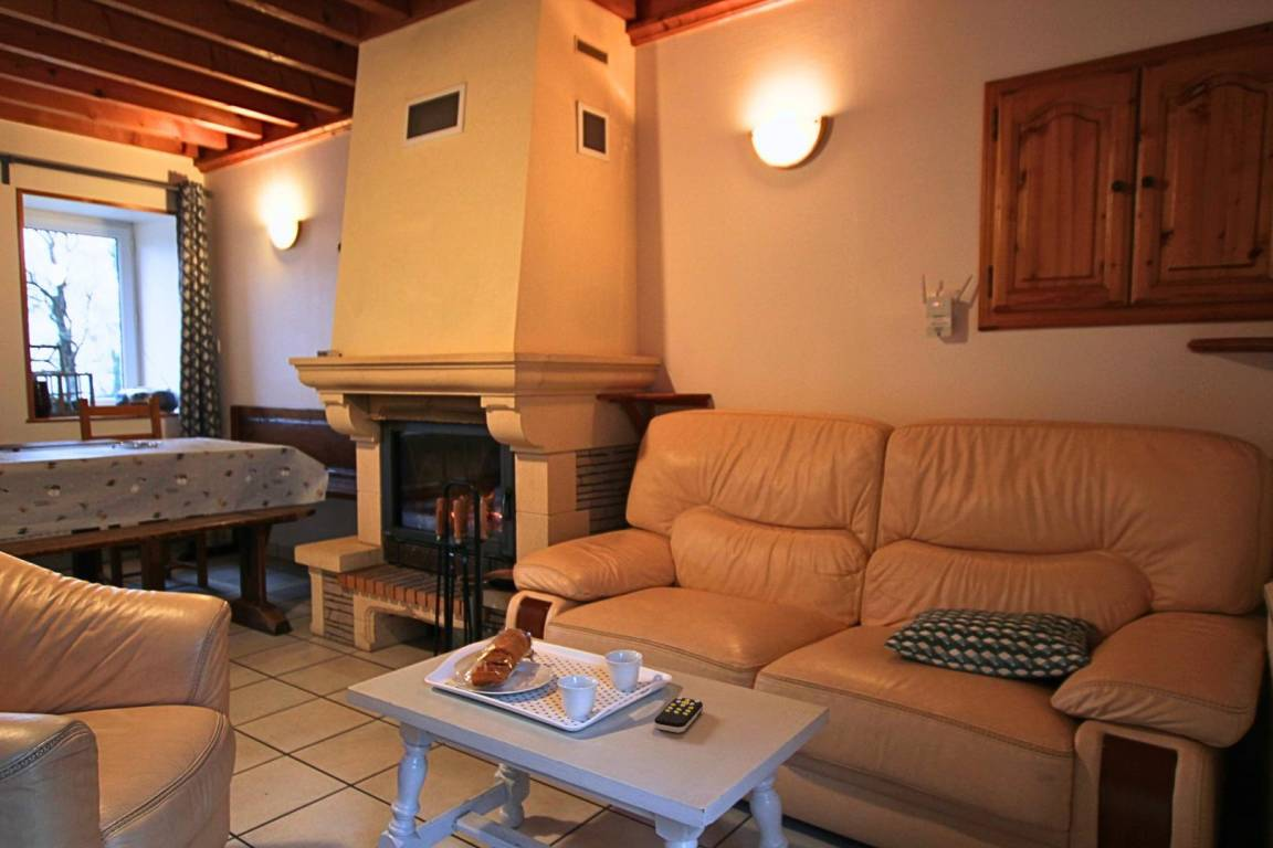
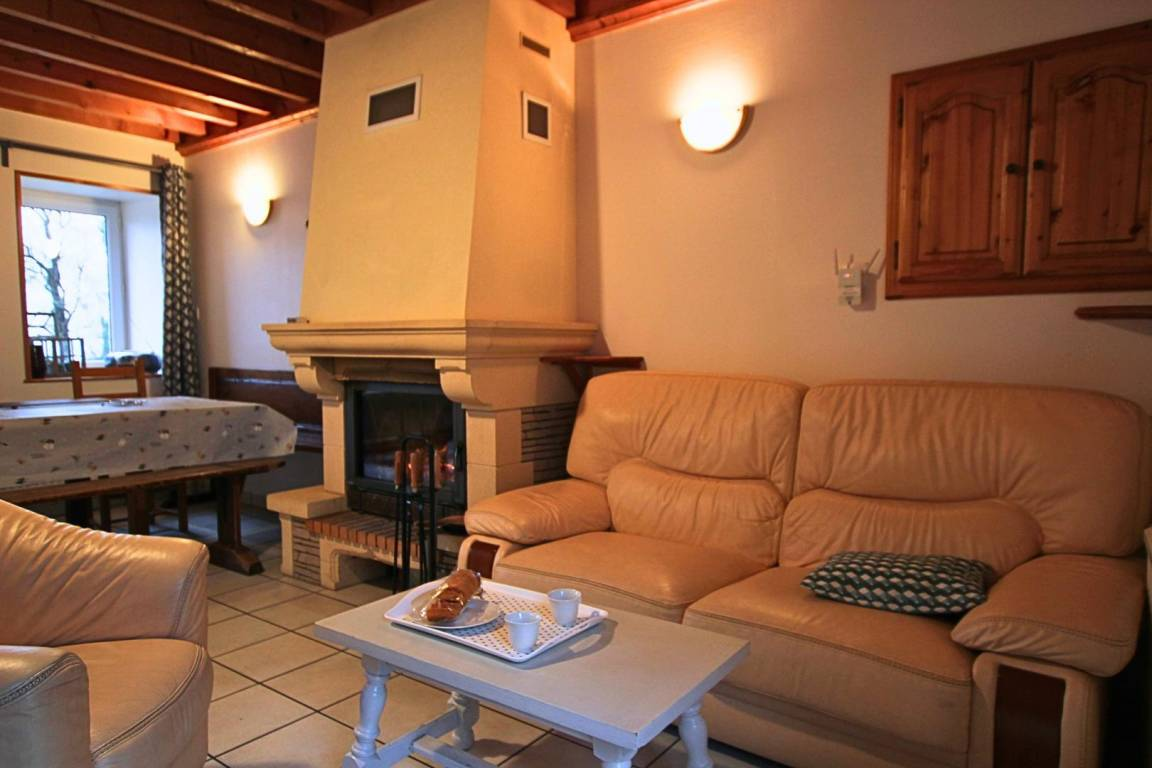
- remote control [653,696,704,733]
